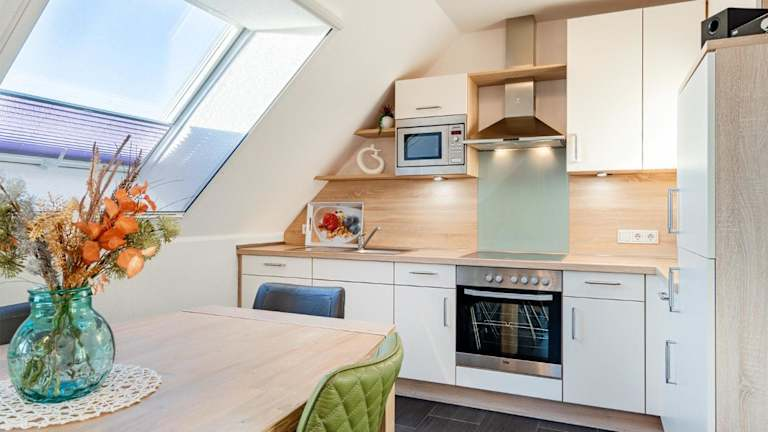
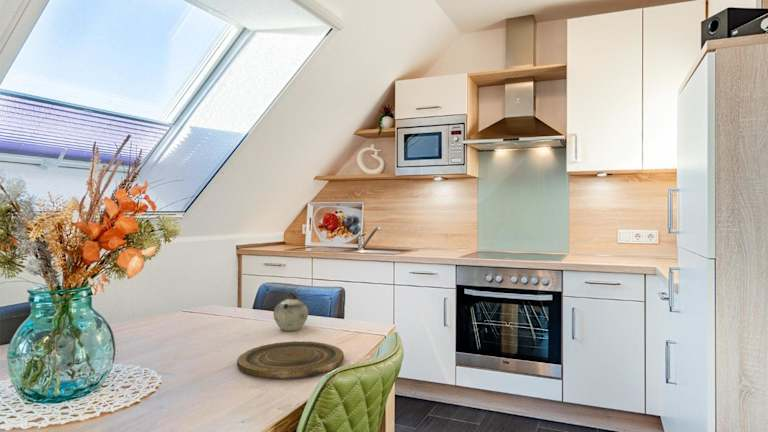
+ teapot [273,291,309,332]
+ plate [236,340,345,379]
